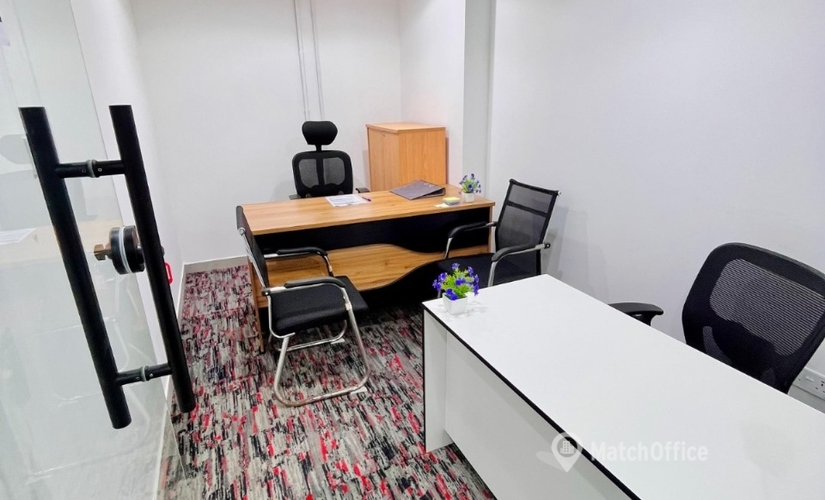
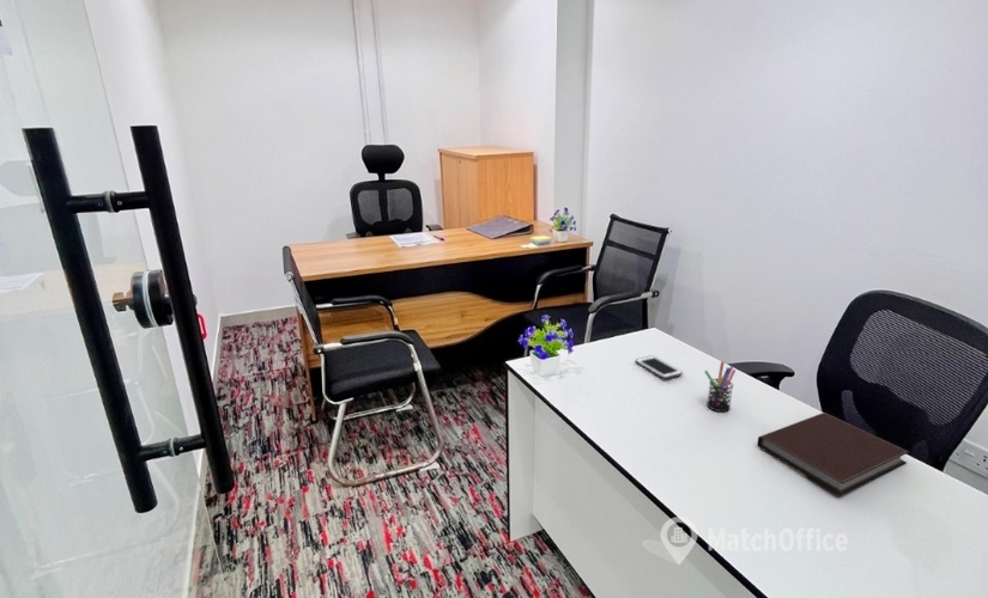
+ notebook [756,411,910,496]
+ cell phone [635,354,684,380]
+ pen holder [703,360,737,413]
